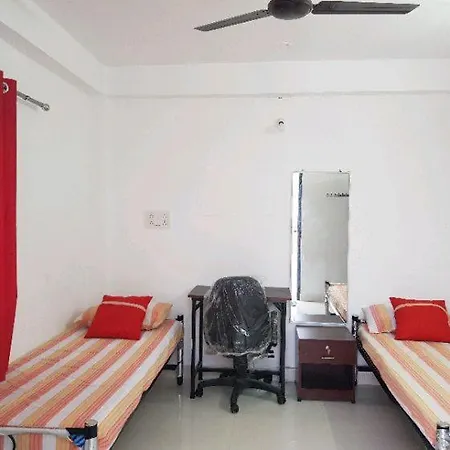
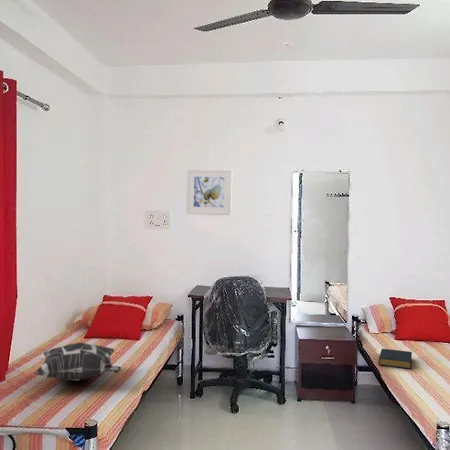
+ decorative pillow [33,342,123,382]
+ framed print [185,168,233,216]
+ hardback book [378,348,413,370]
